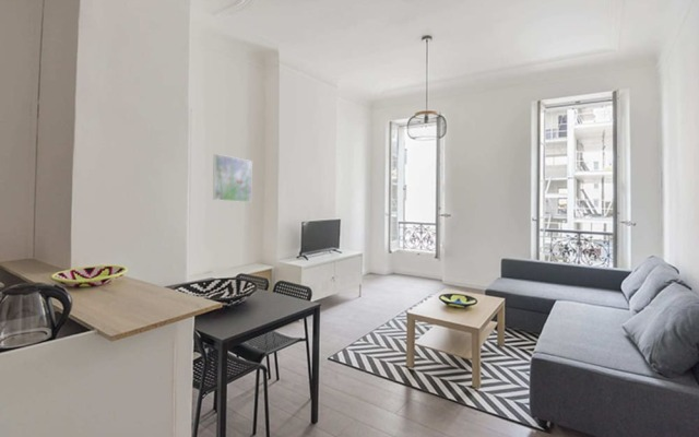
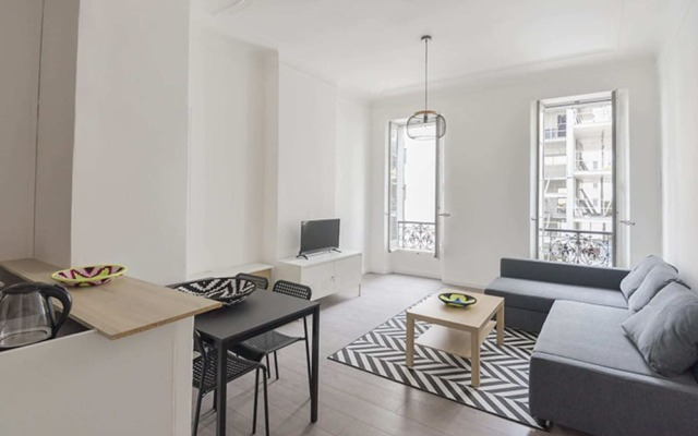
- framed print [212,153,253,203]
